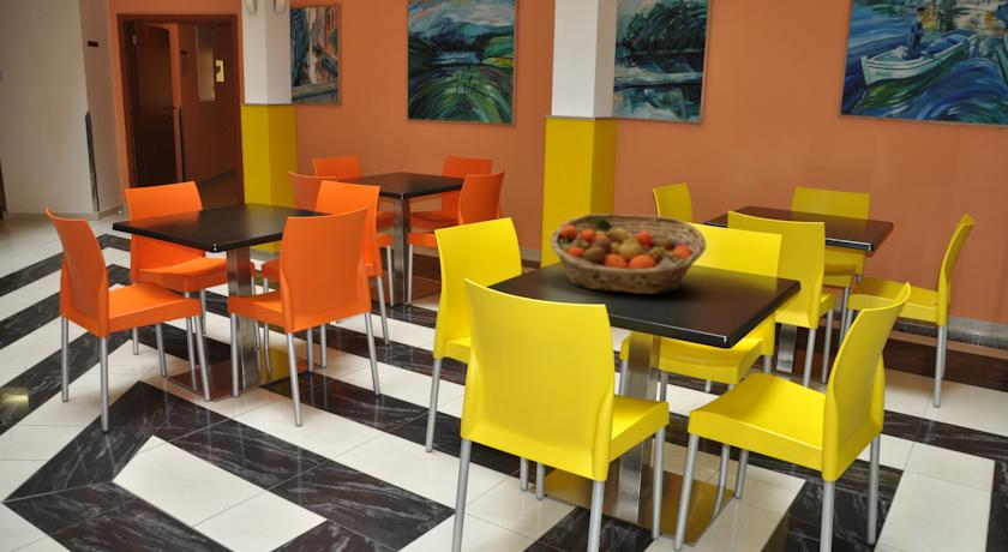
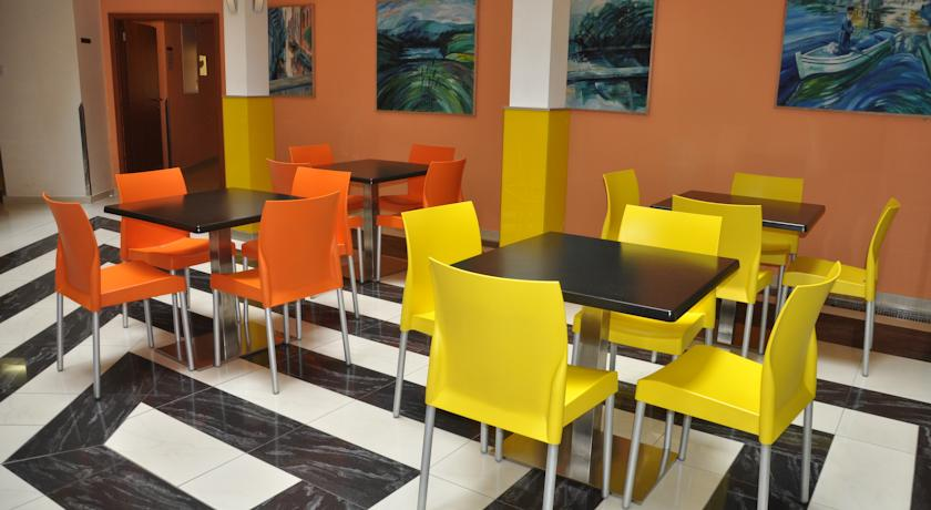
- fruit basket [548,212,707,295]
